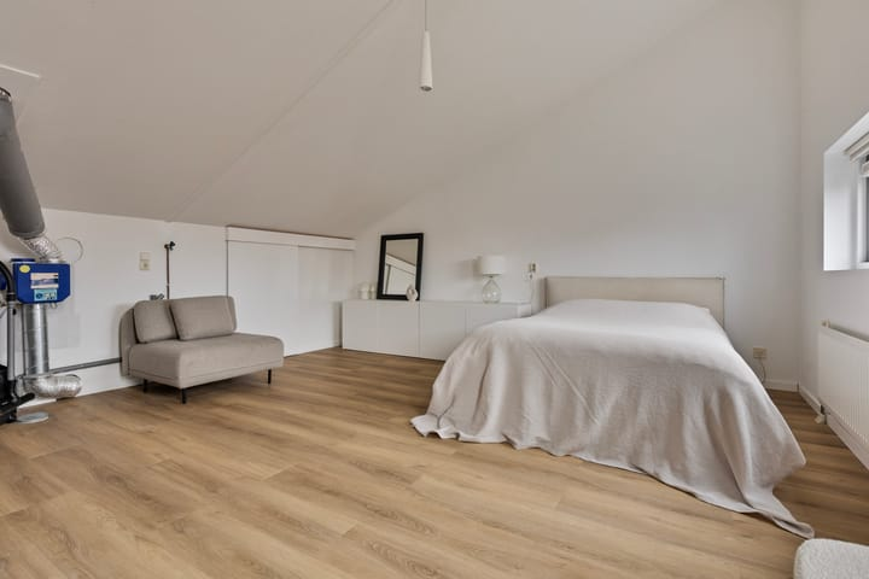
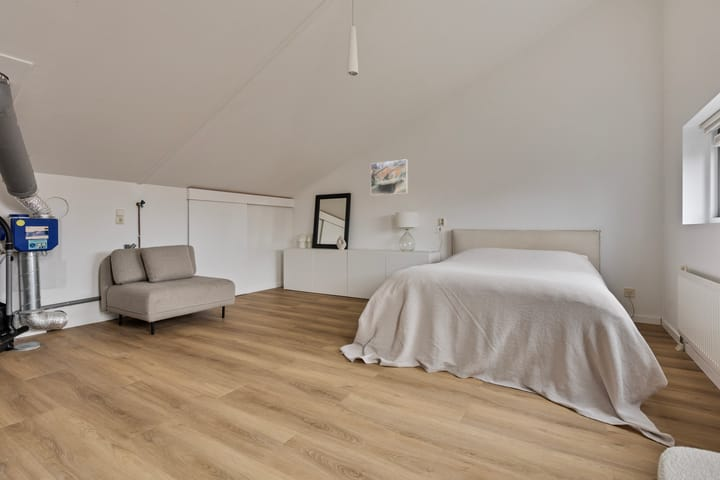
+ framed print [370,158,409,197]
